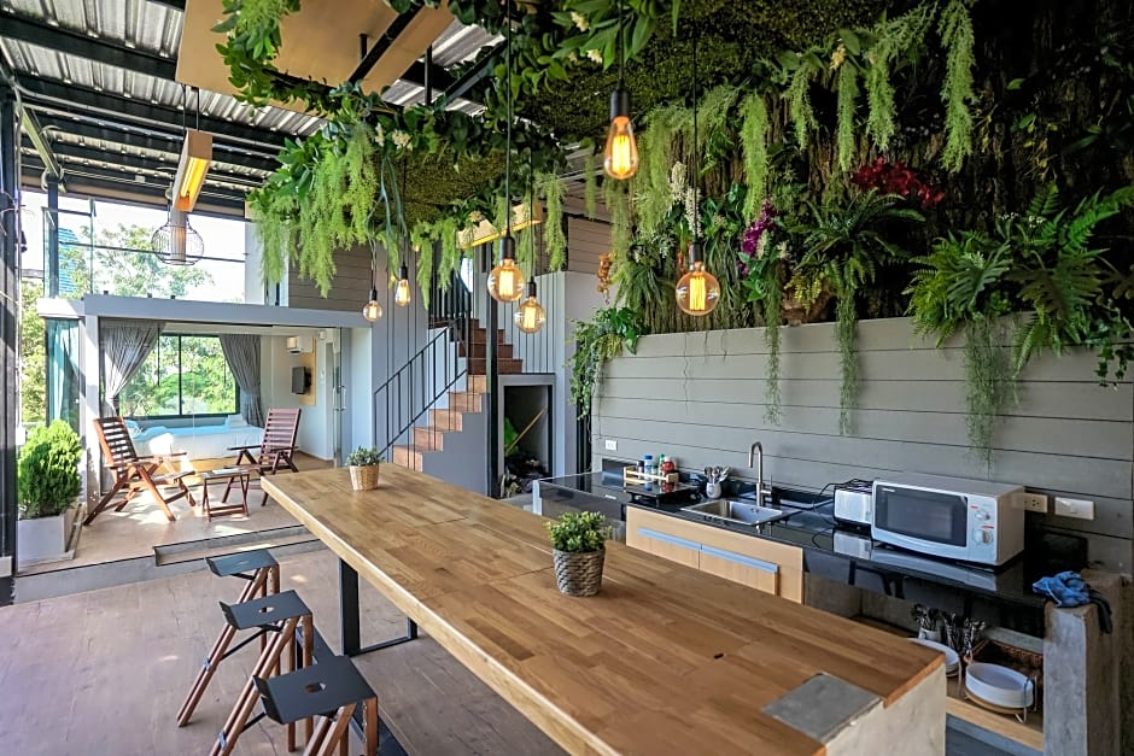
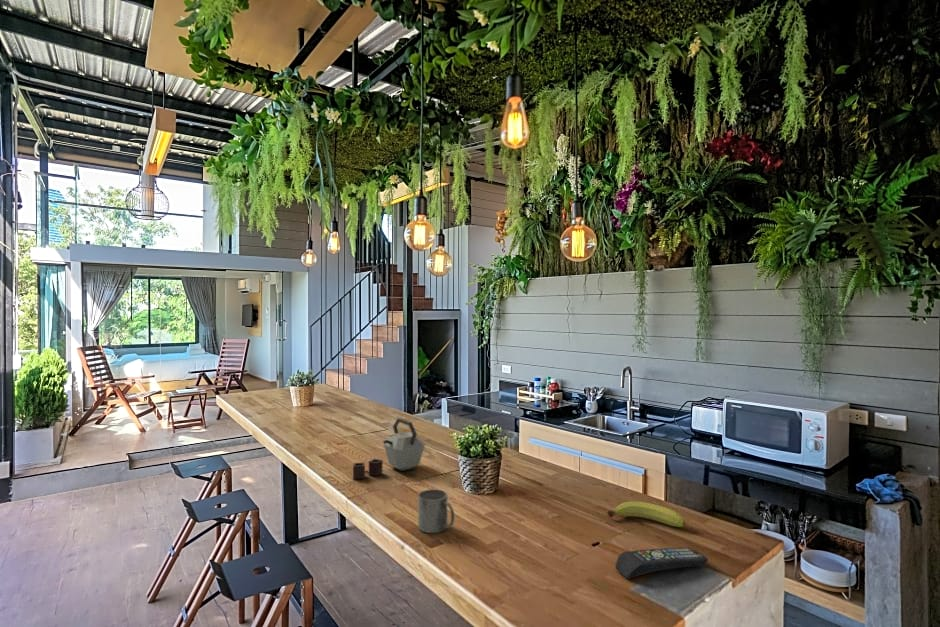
+ mug [417,488,455,534]
+ remote control [615,547,709,580]
+ kettle [352,417,426,480]
+ fruit [607,501,687,528]
